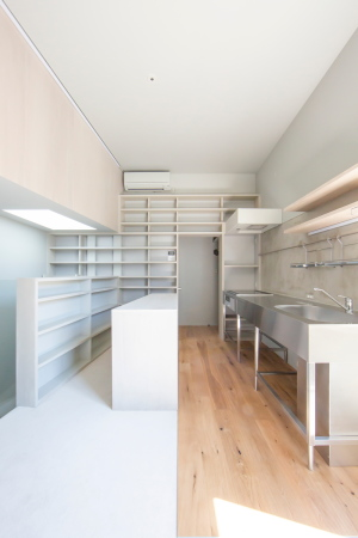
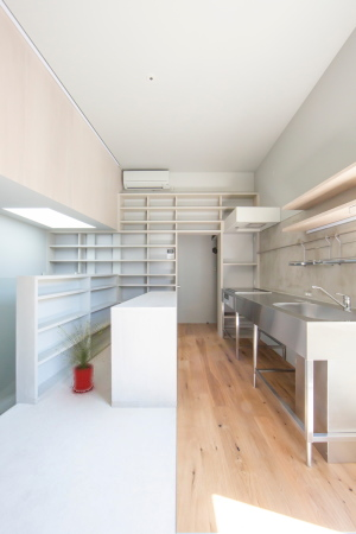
+ house plant [56,314,110,394]
